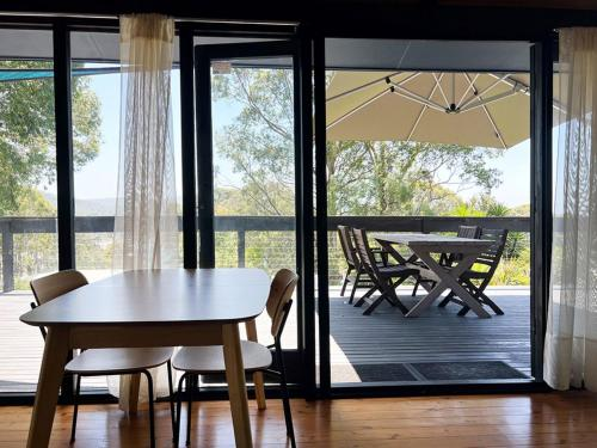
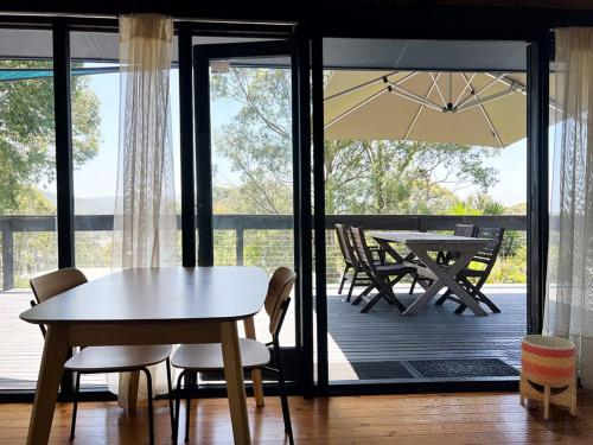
+ planter [518,333,578,420]
